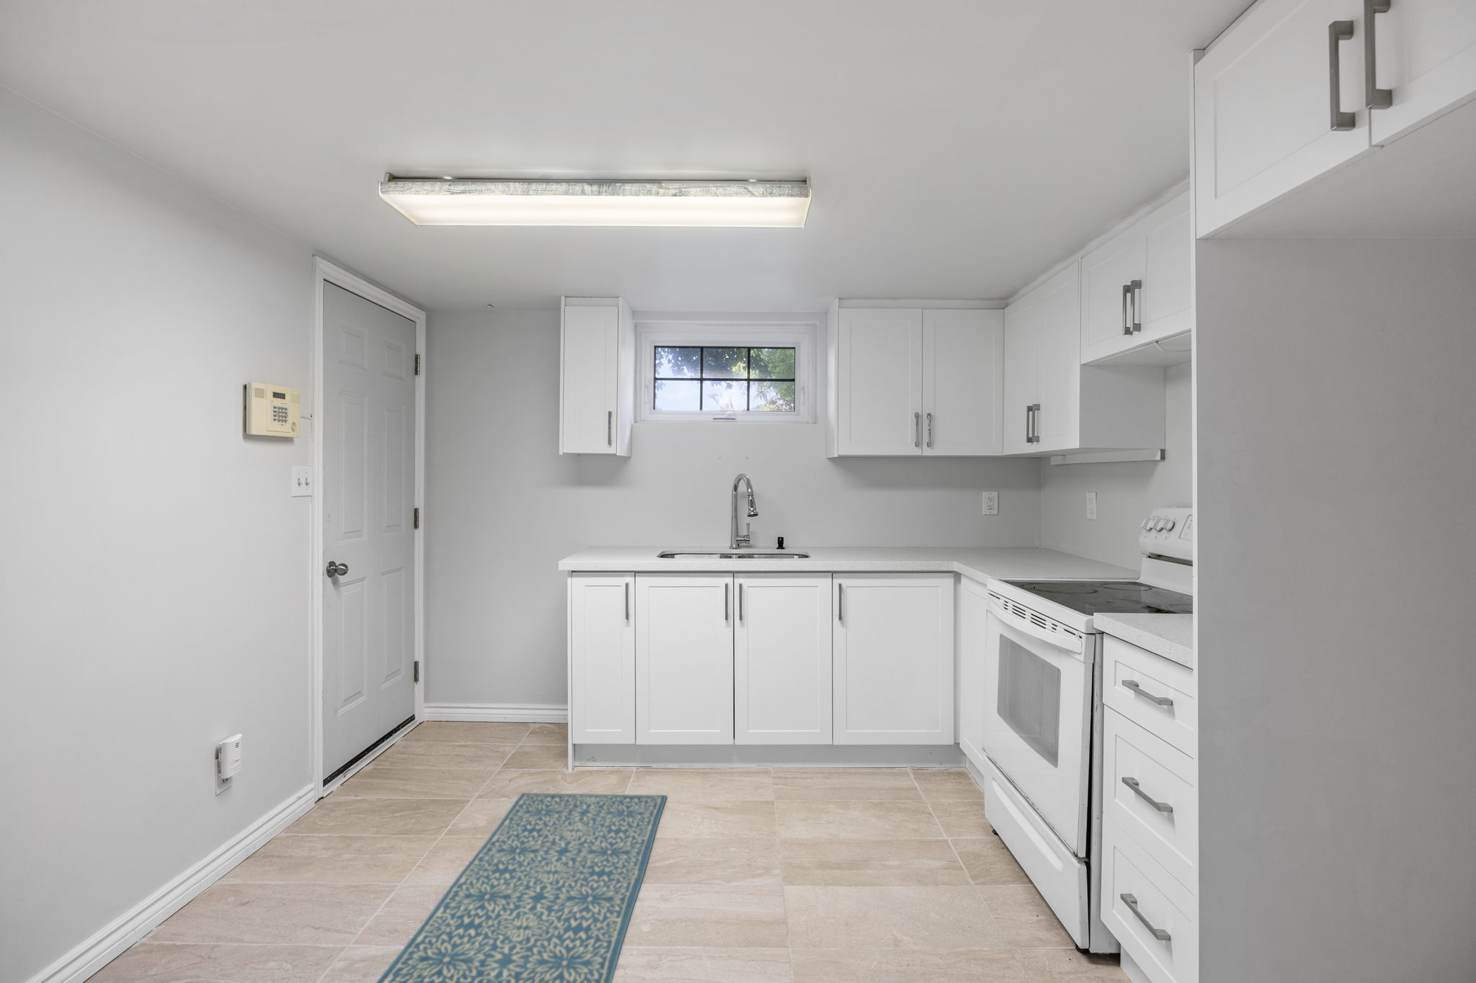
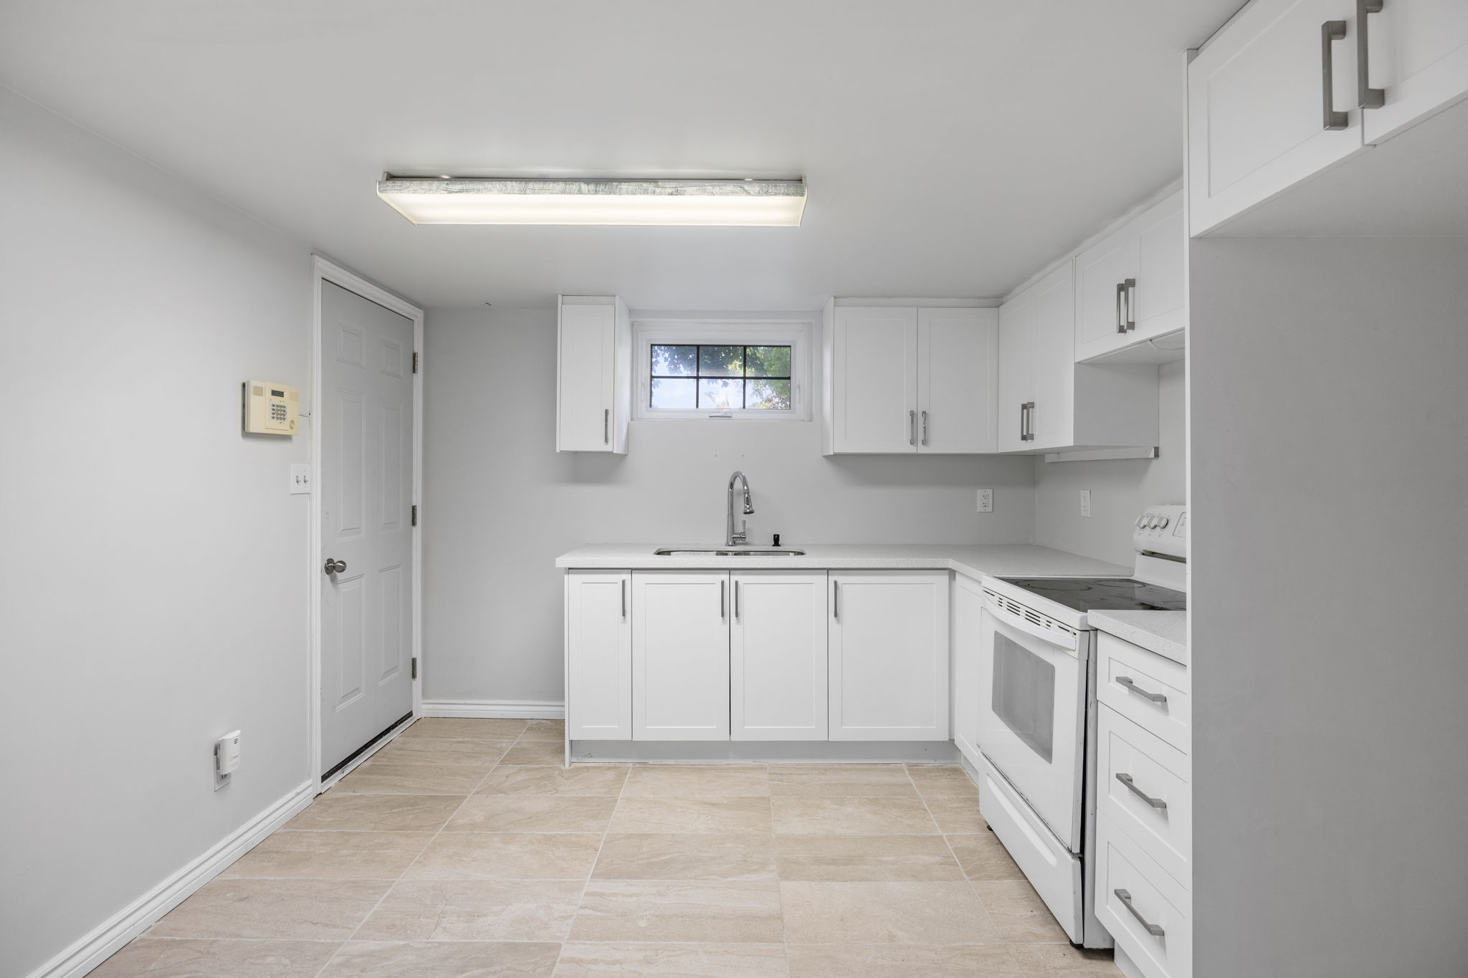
- rug [375,792,668,983]
